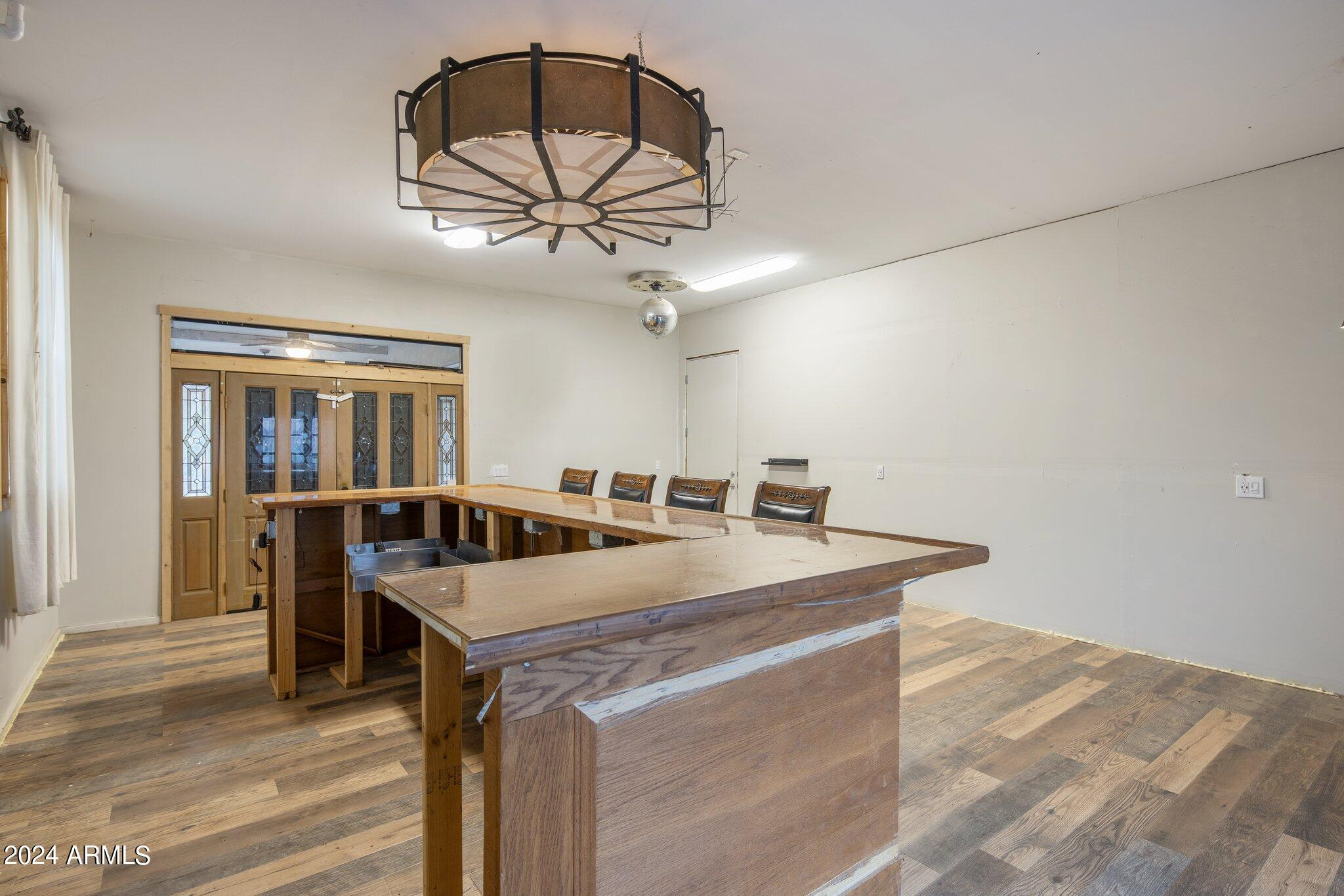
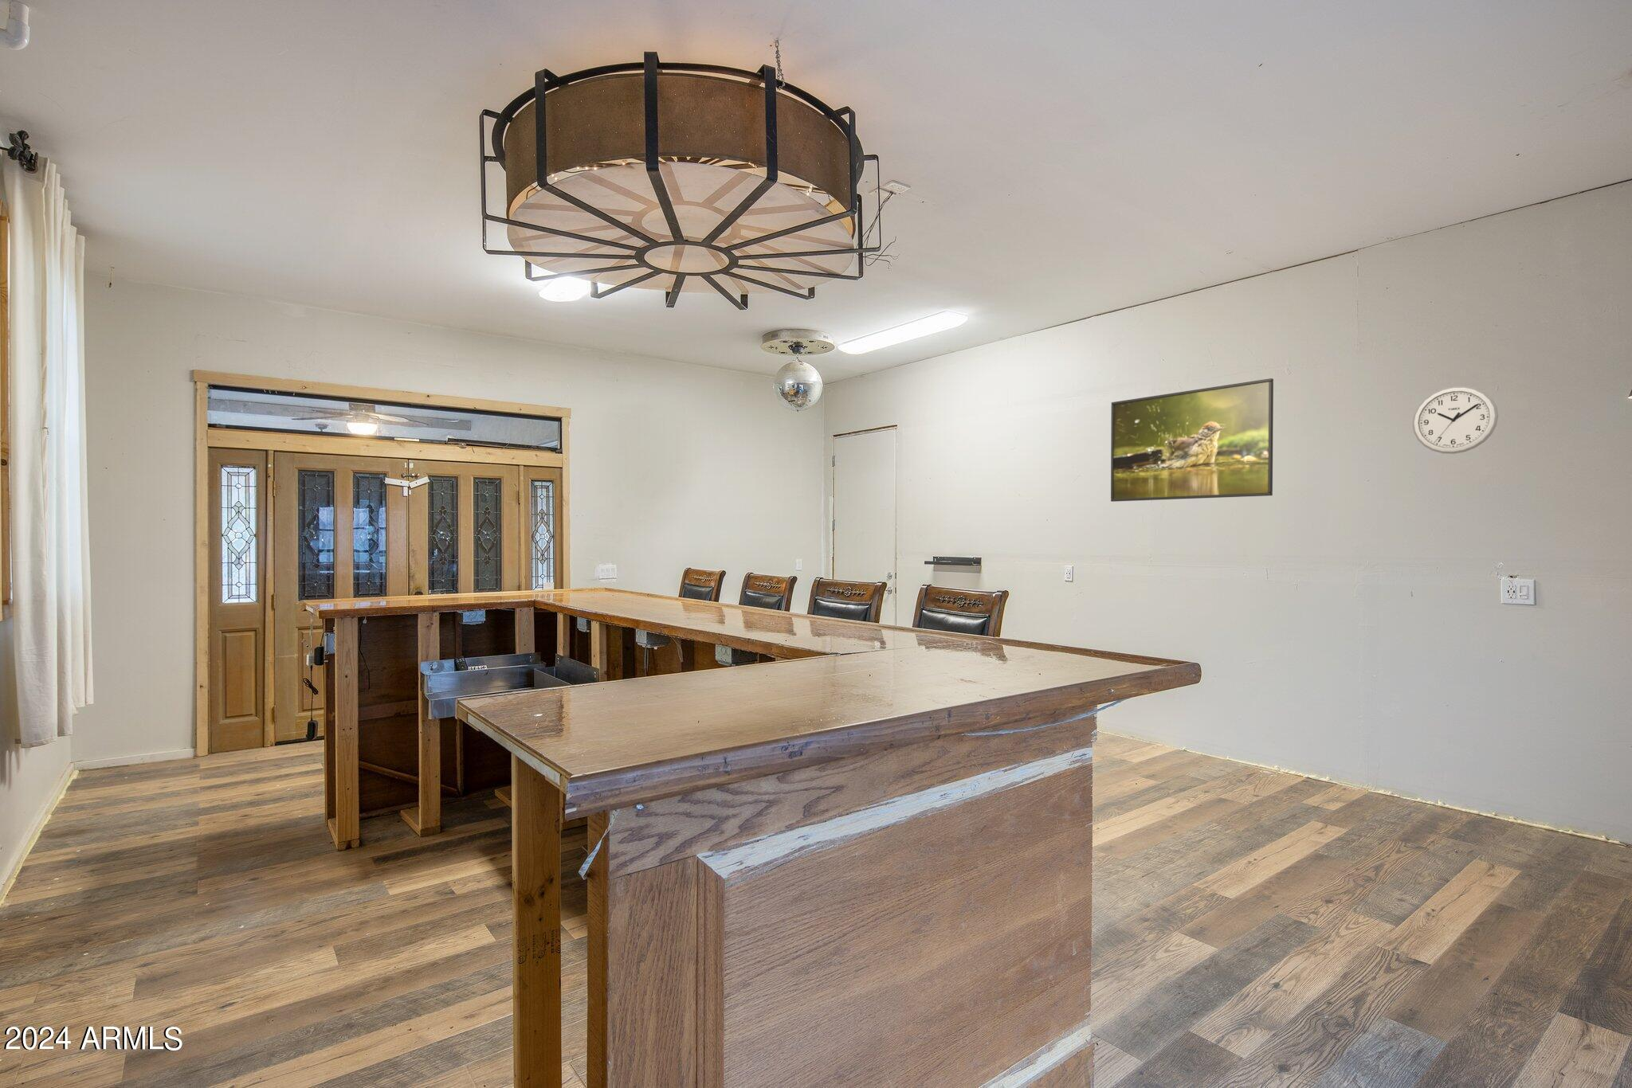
+ wall clock [1411,385,1498,455]
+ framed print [1110,378,1274,503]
